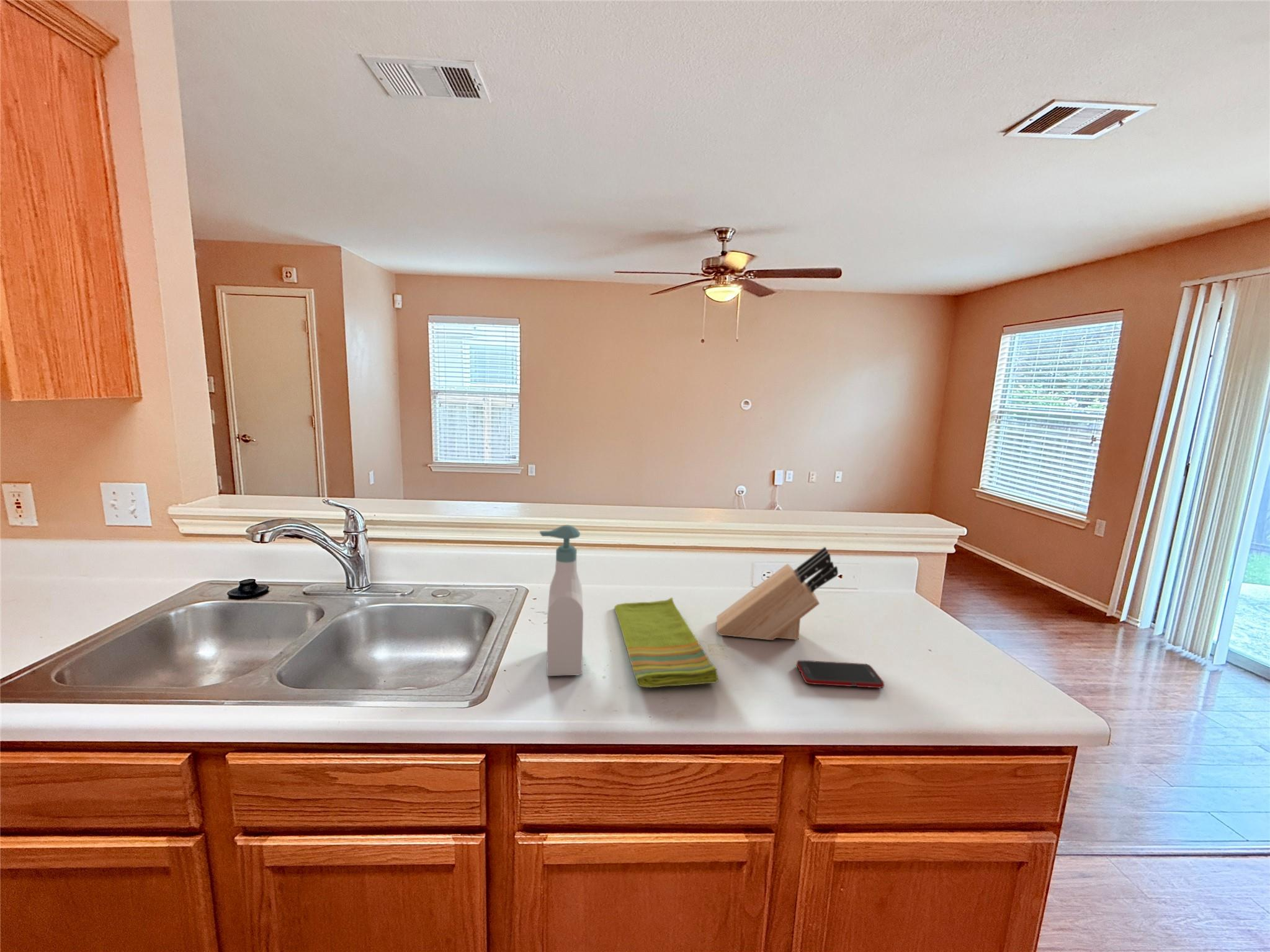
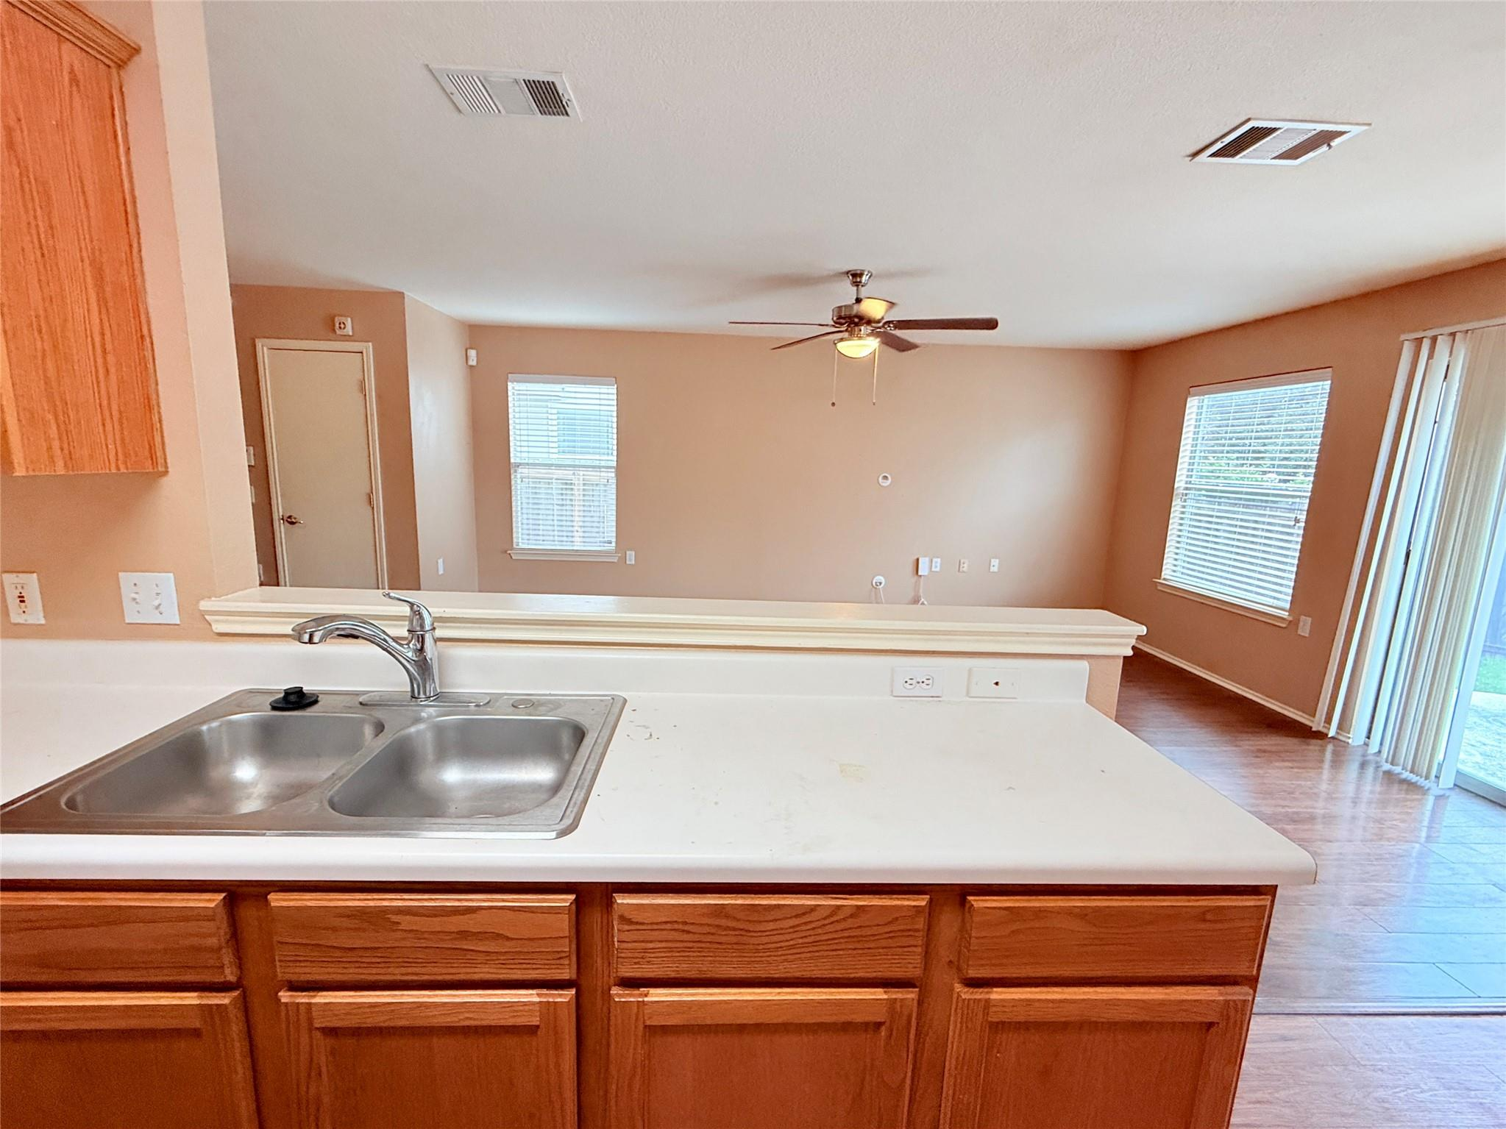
- soap bottle [539,524,584,677]
- knife block [716,546,839,641]
- dish towel [614,597,718,688]
- cell phone [796,660,885,688]
